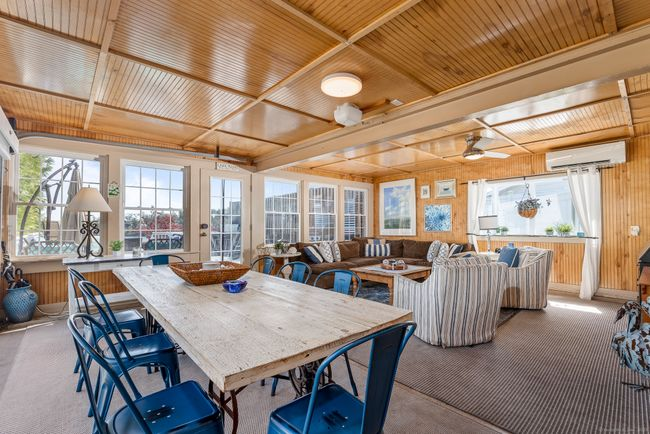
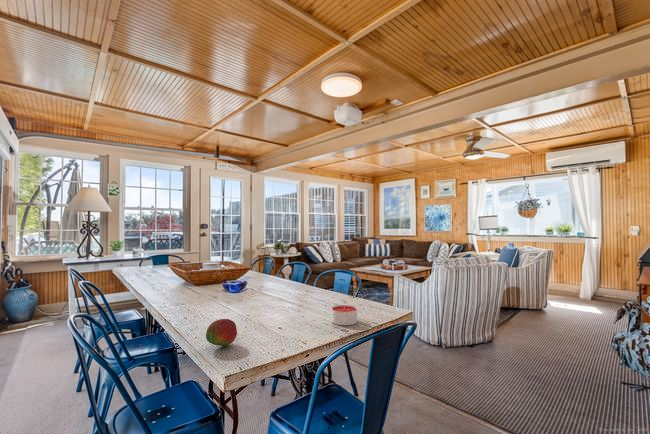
+ candle [331,304,358,326]
+ fruit [205,318,238,347]
